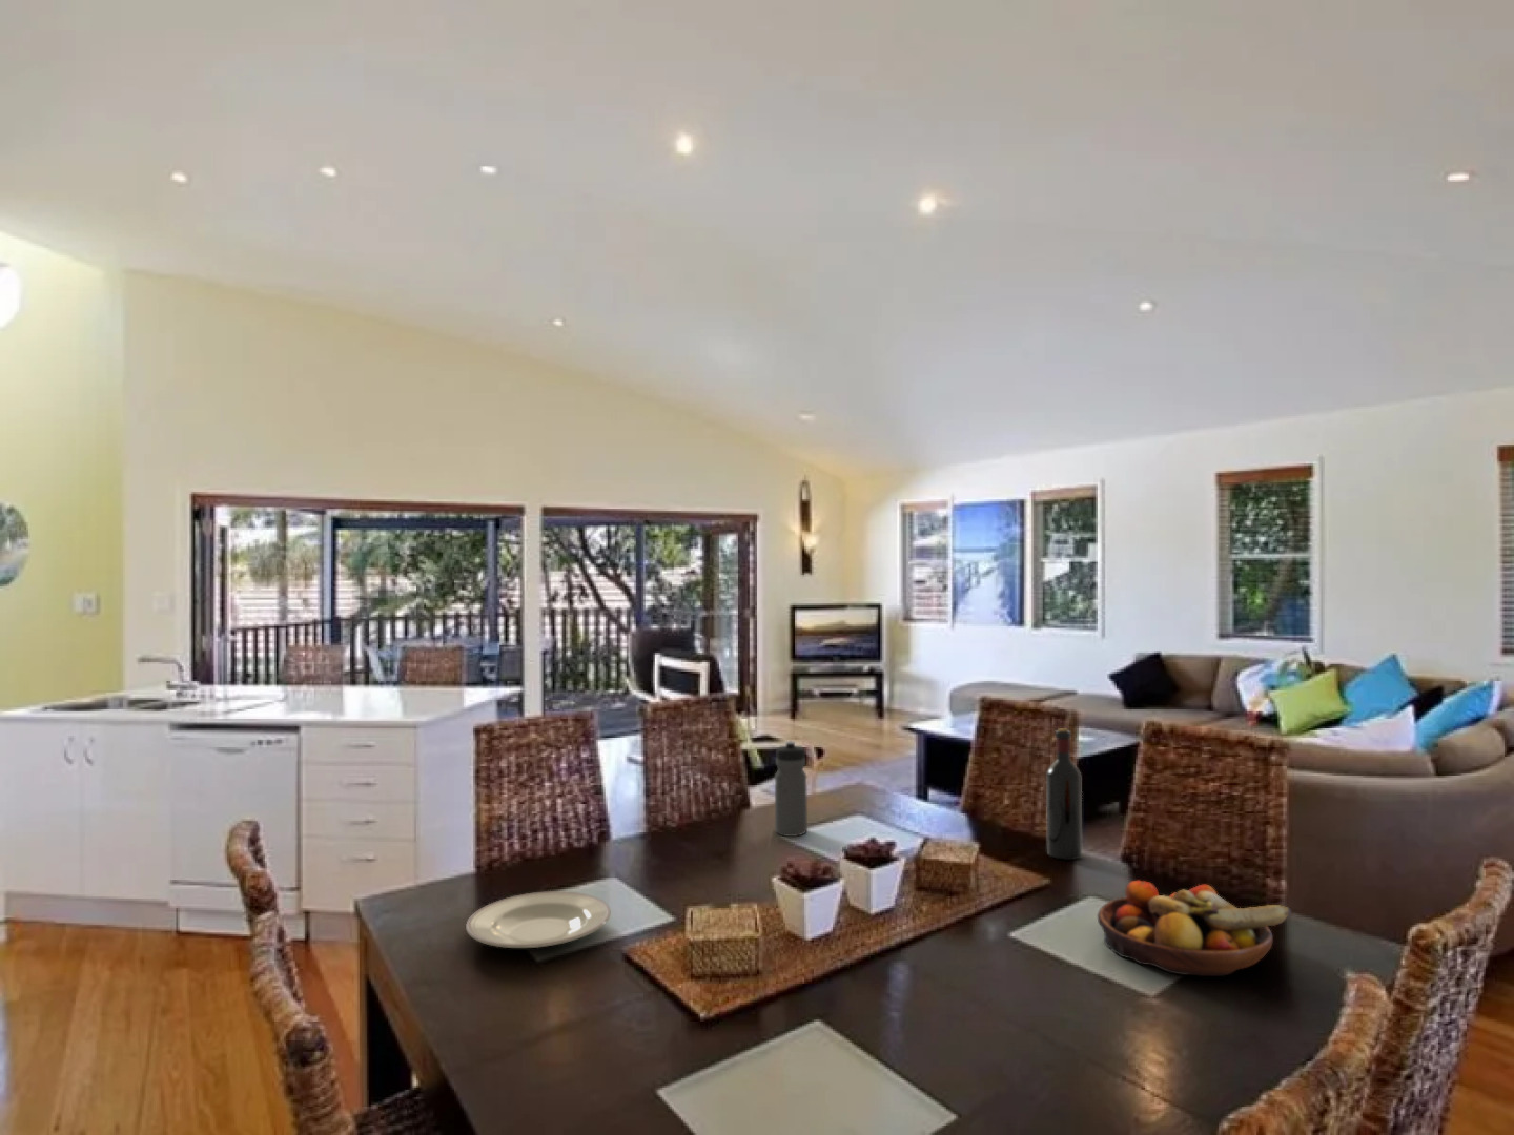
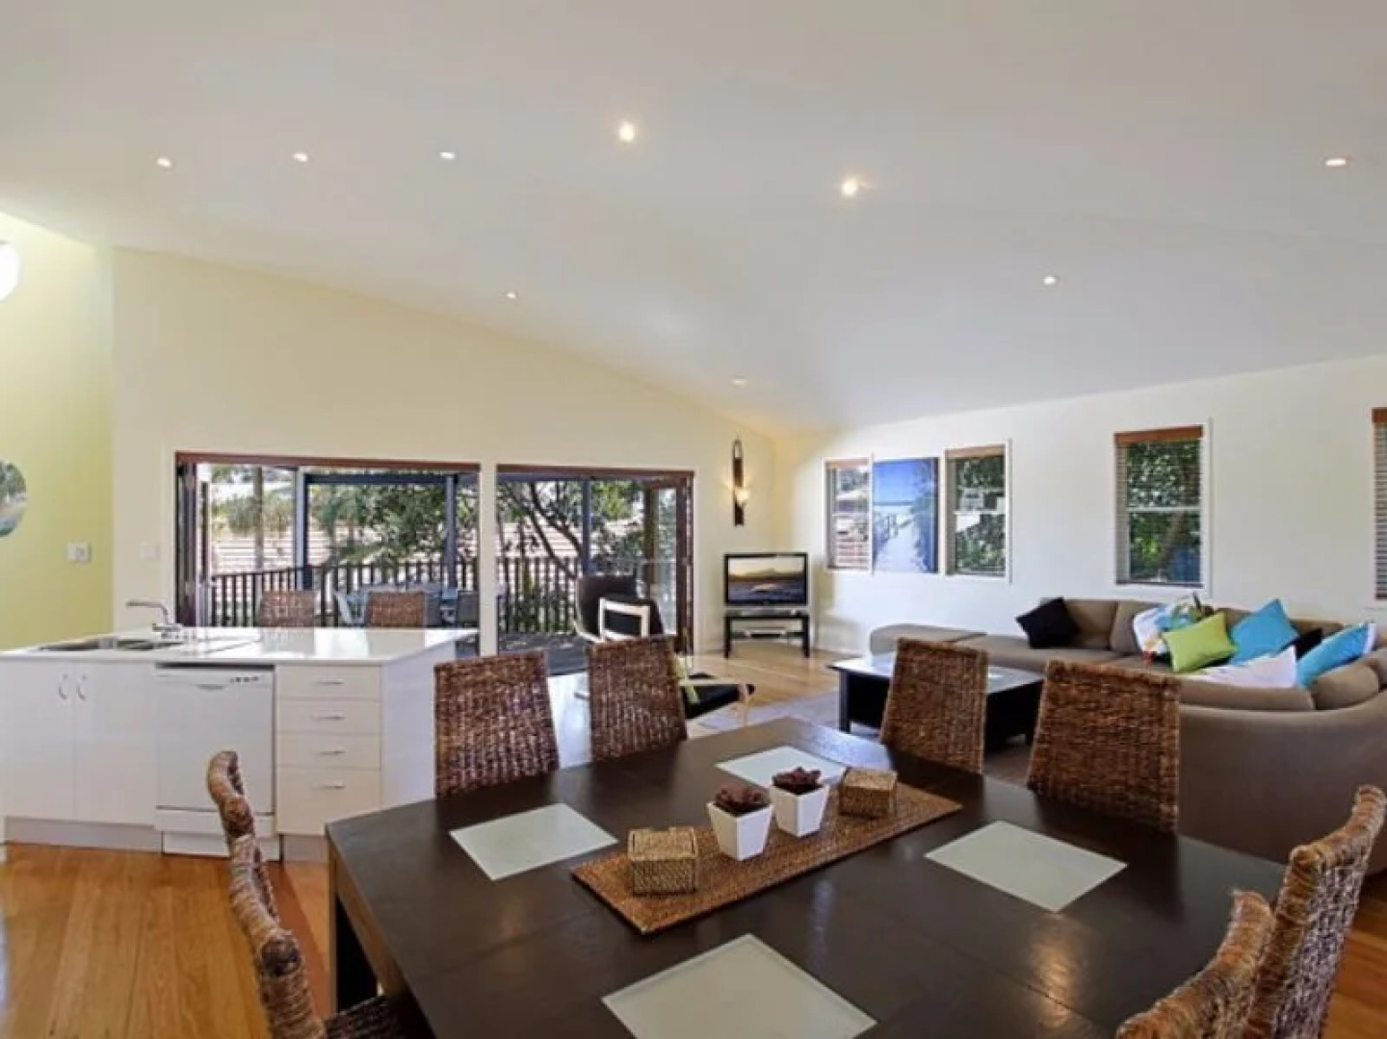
- plate [465,891,612,949]
- wine bottle [1045,727,1082,861]
- fruit bowl [1097,880,1292,978]
- water bottle [774,740,808,838]
